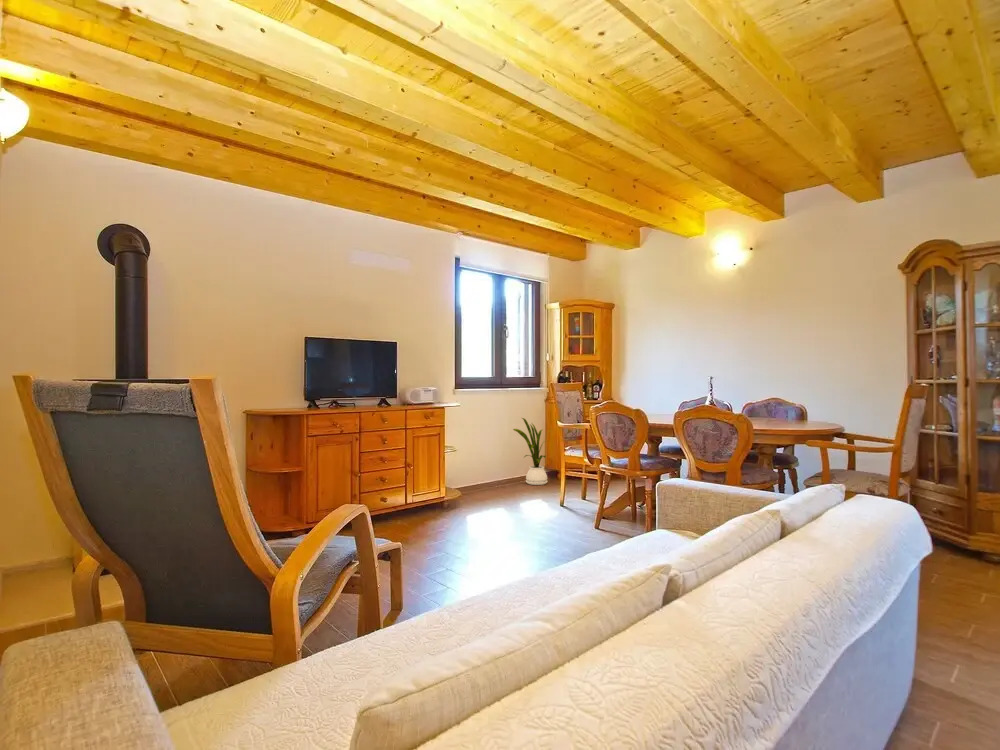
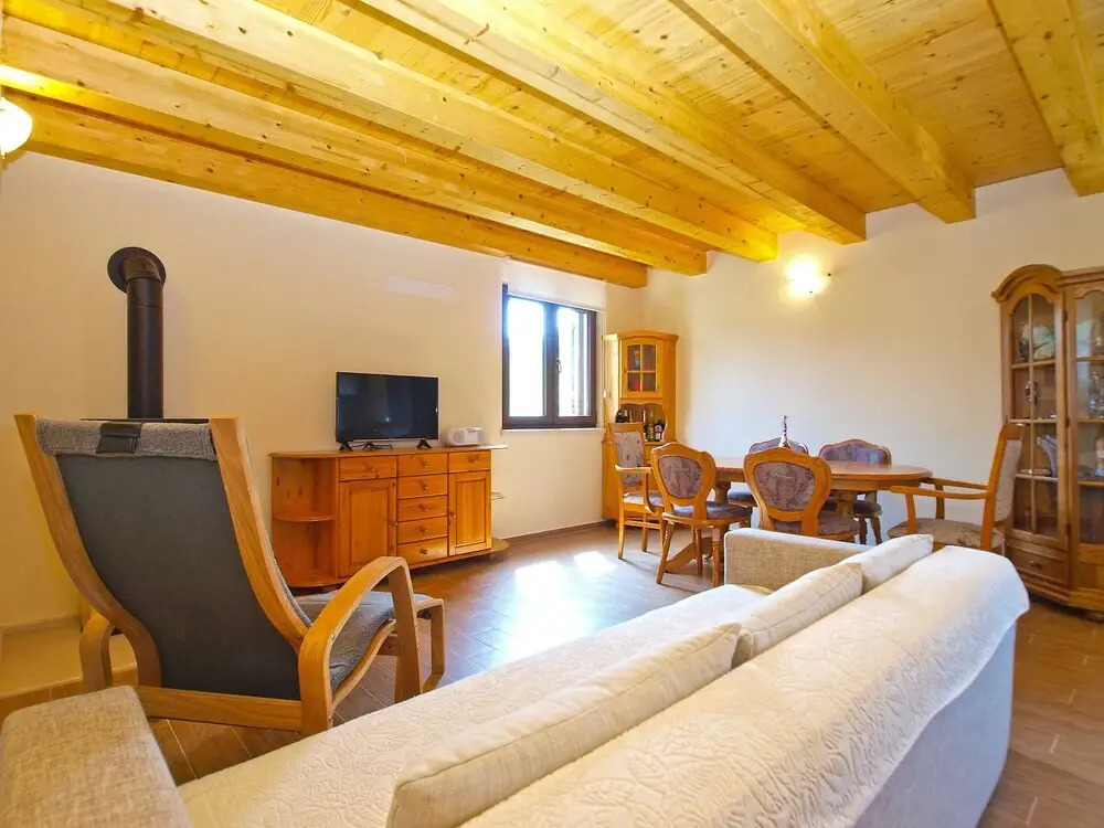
- house plant [512,417,553,486]
